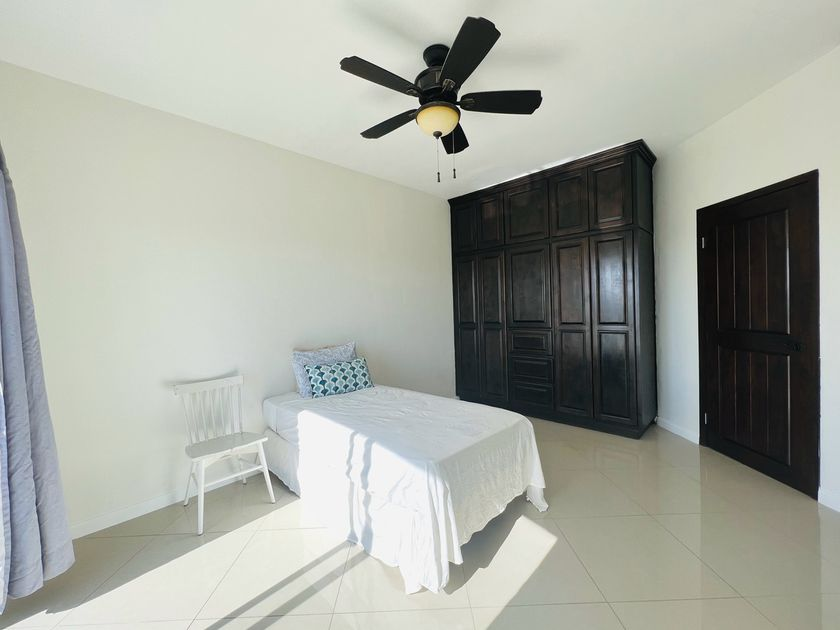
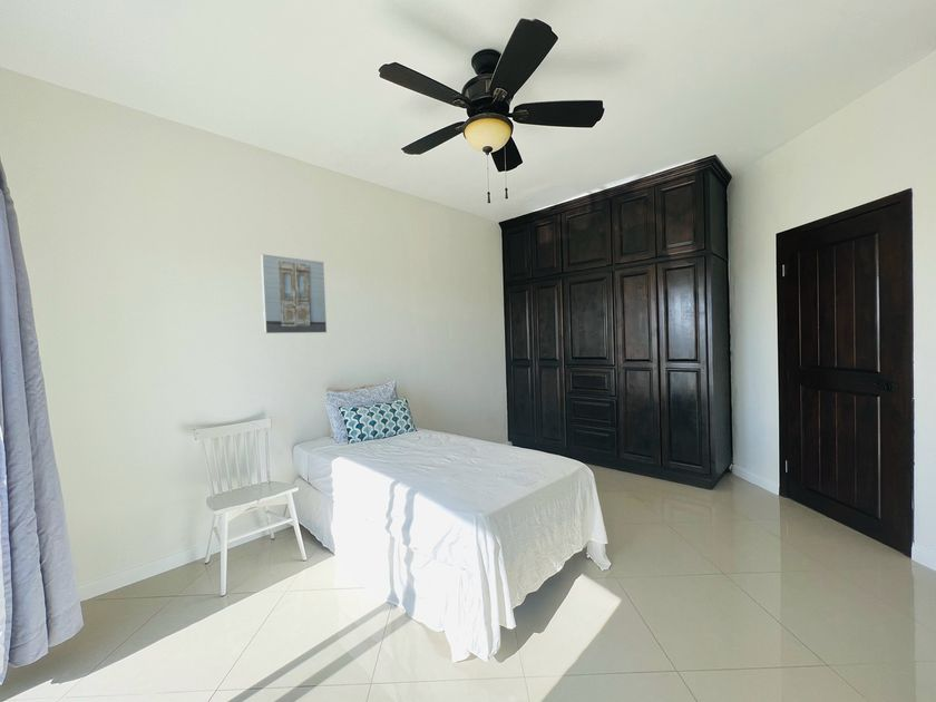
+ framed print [260,253,328,334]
